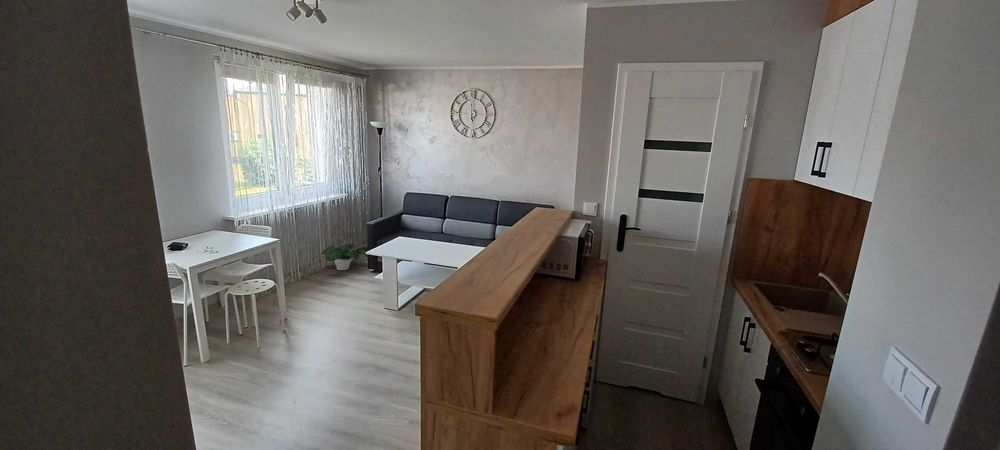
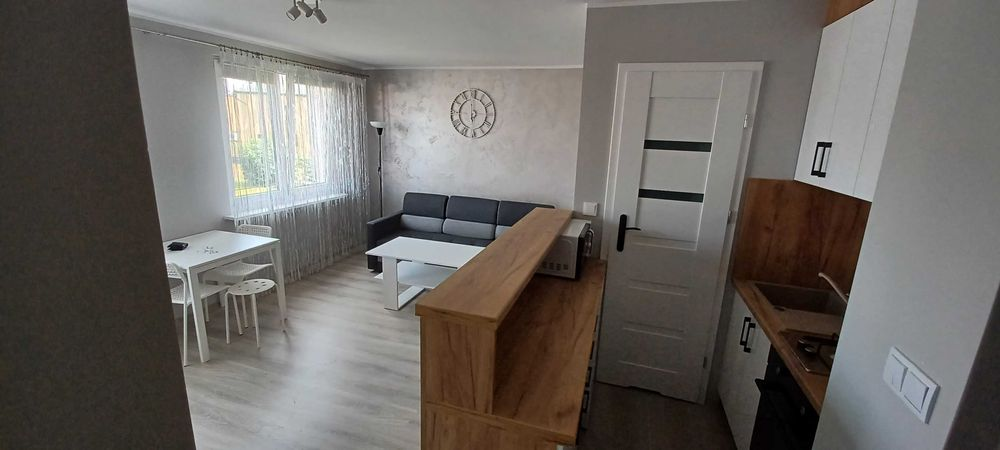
- potted plant [320,242,370,271]
